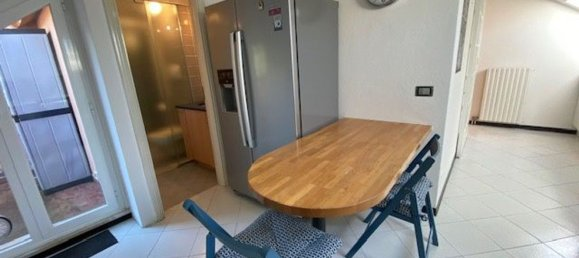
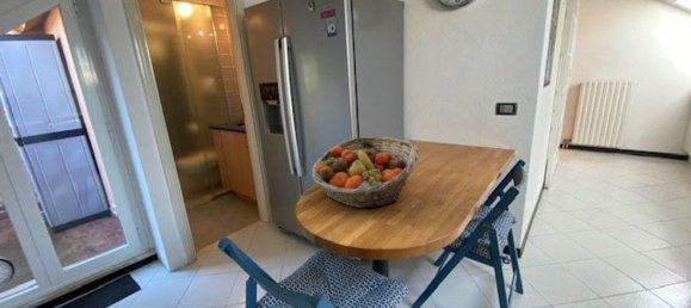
+ fruit basket [310,136,421,209]
